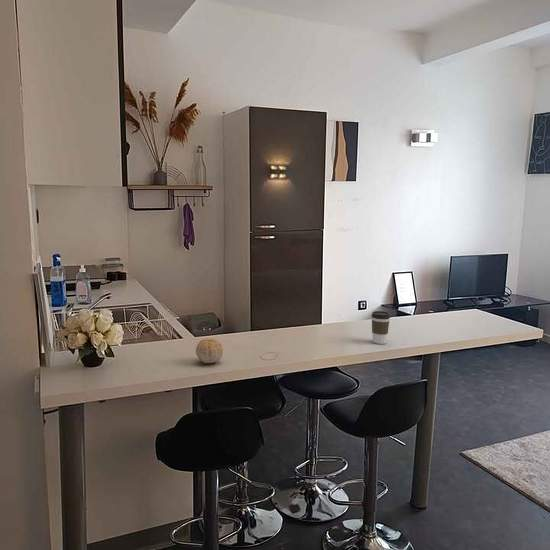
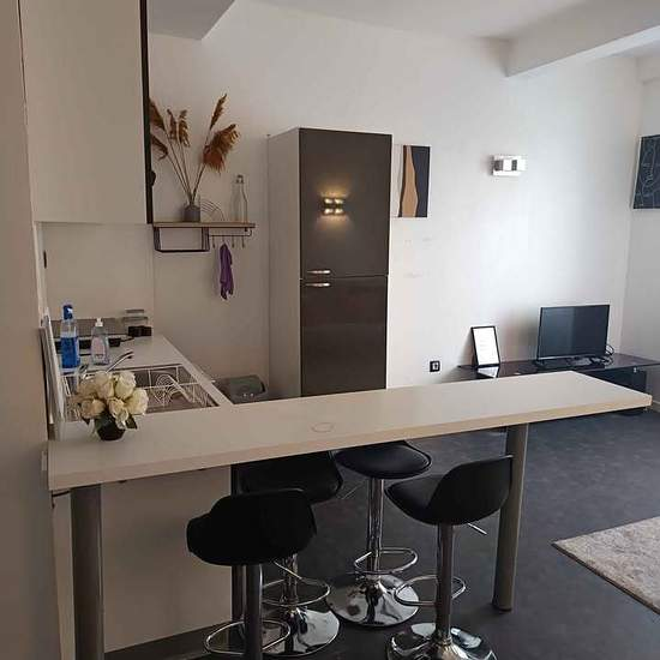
- coffee cup [370,310,391,345]
- fruit [195,338,224,364]
